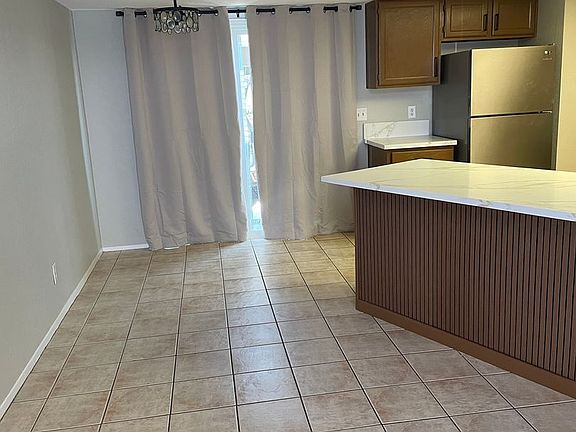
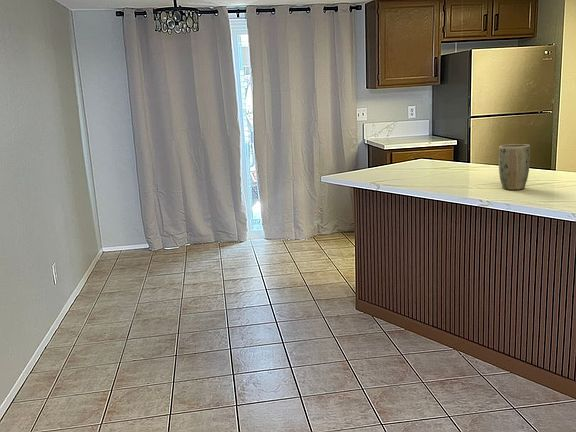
+ plant pot [498,143,531,191]
